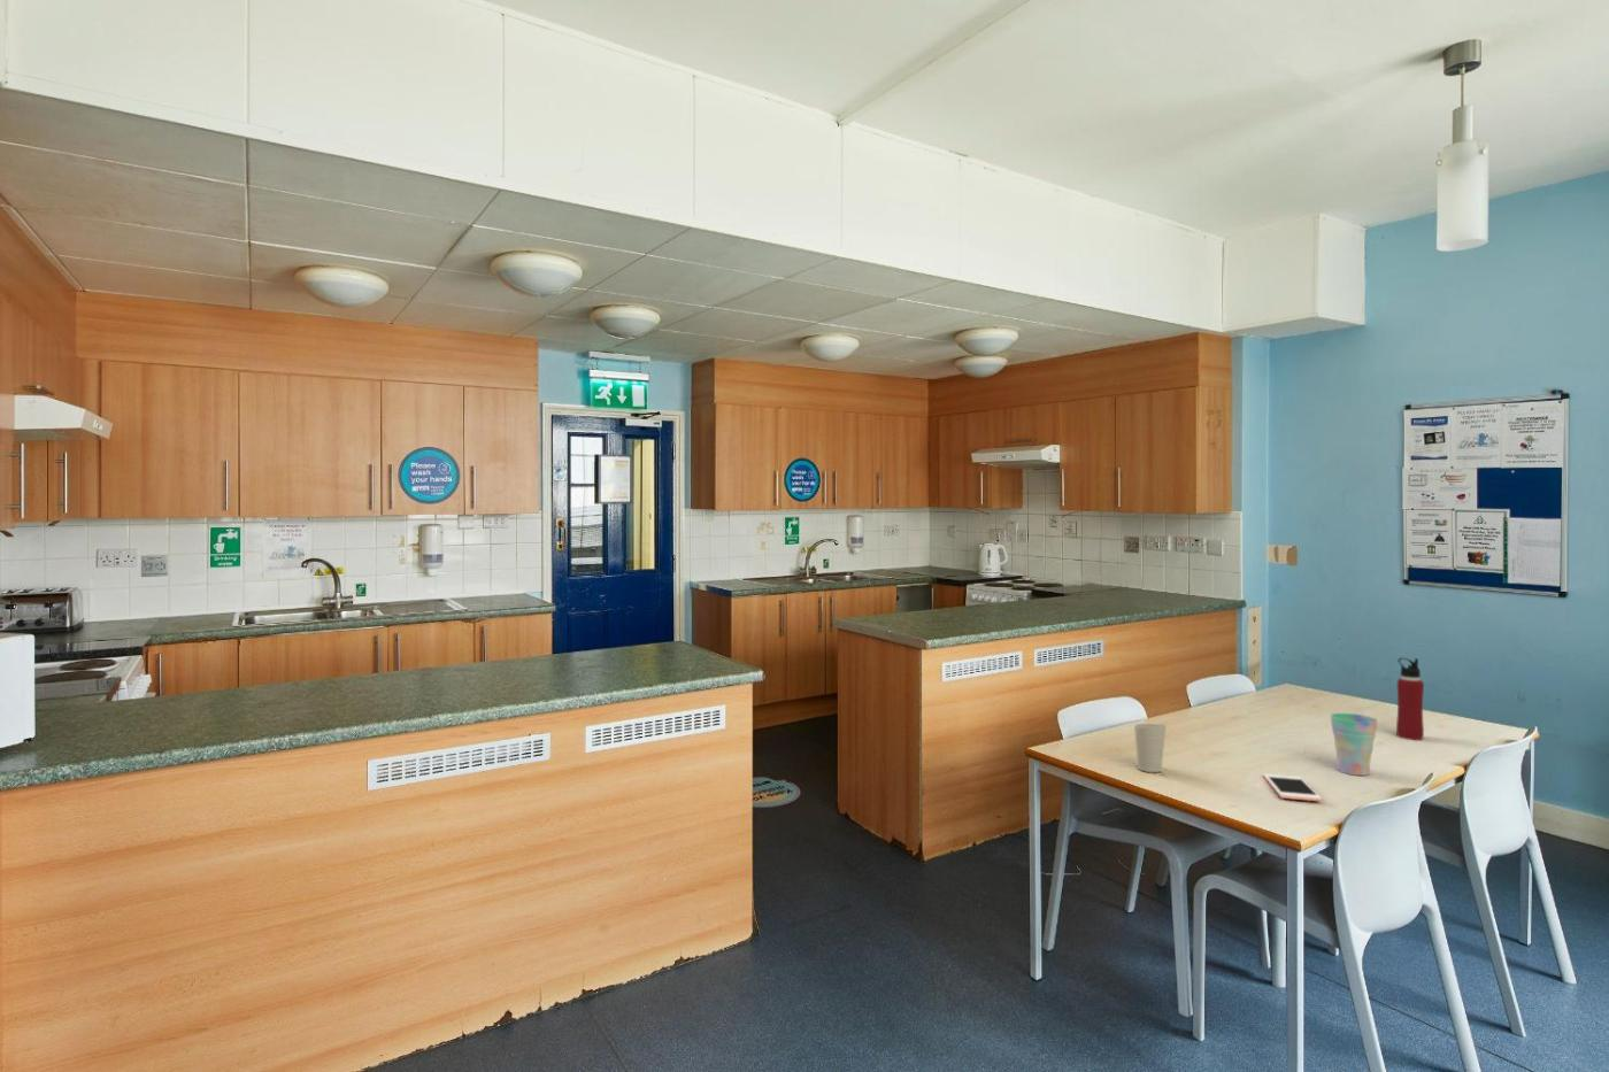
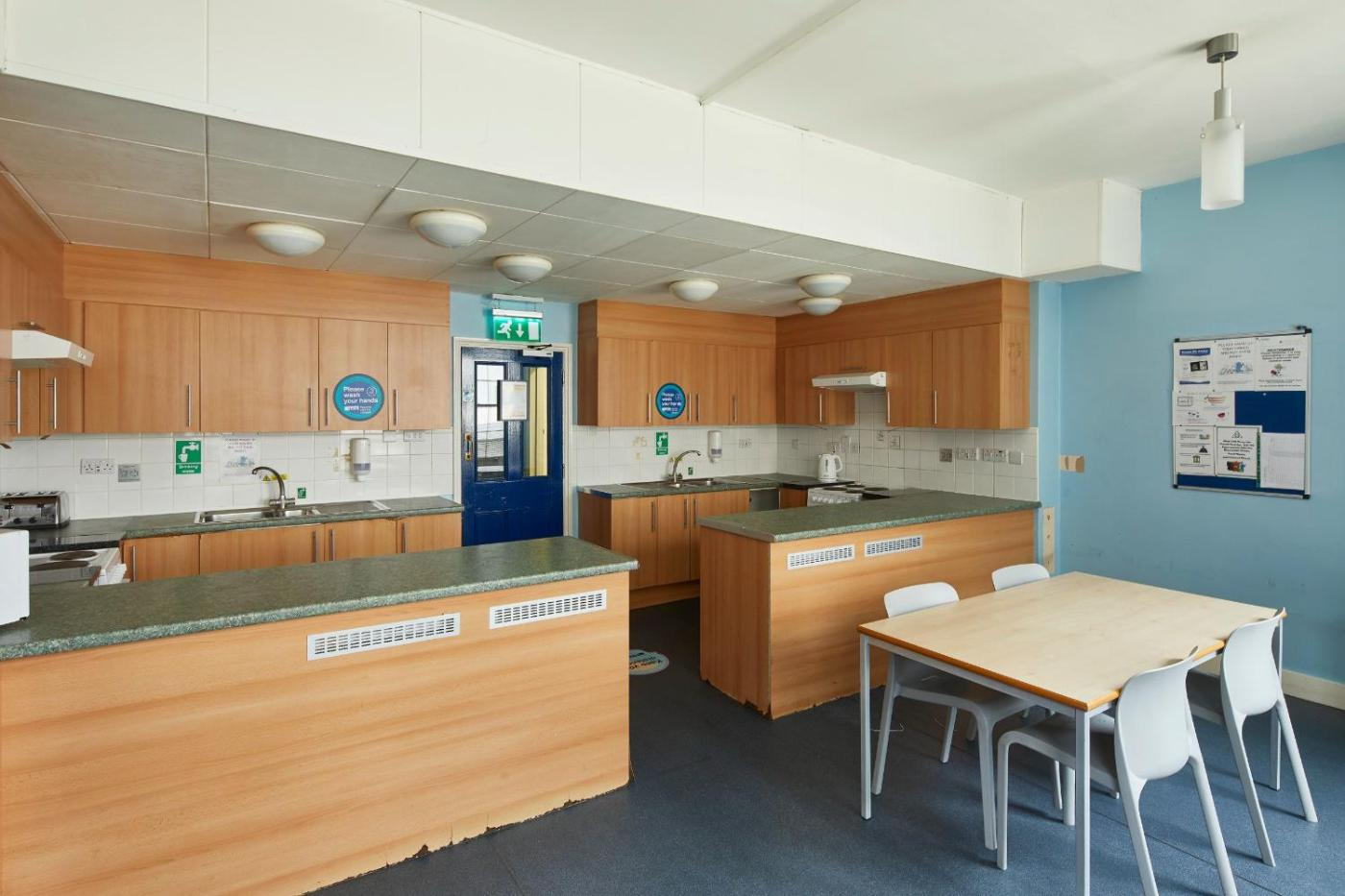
- cup [1330,712,1379,776]
- cup [1133,723,1166,773]
- cell phone [1263,773,1322,802]
- water bottle [1395,657,1425,741]
